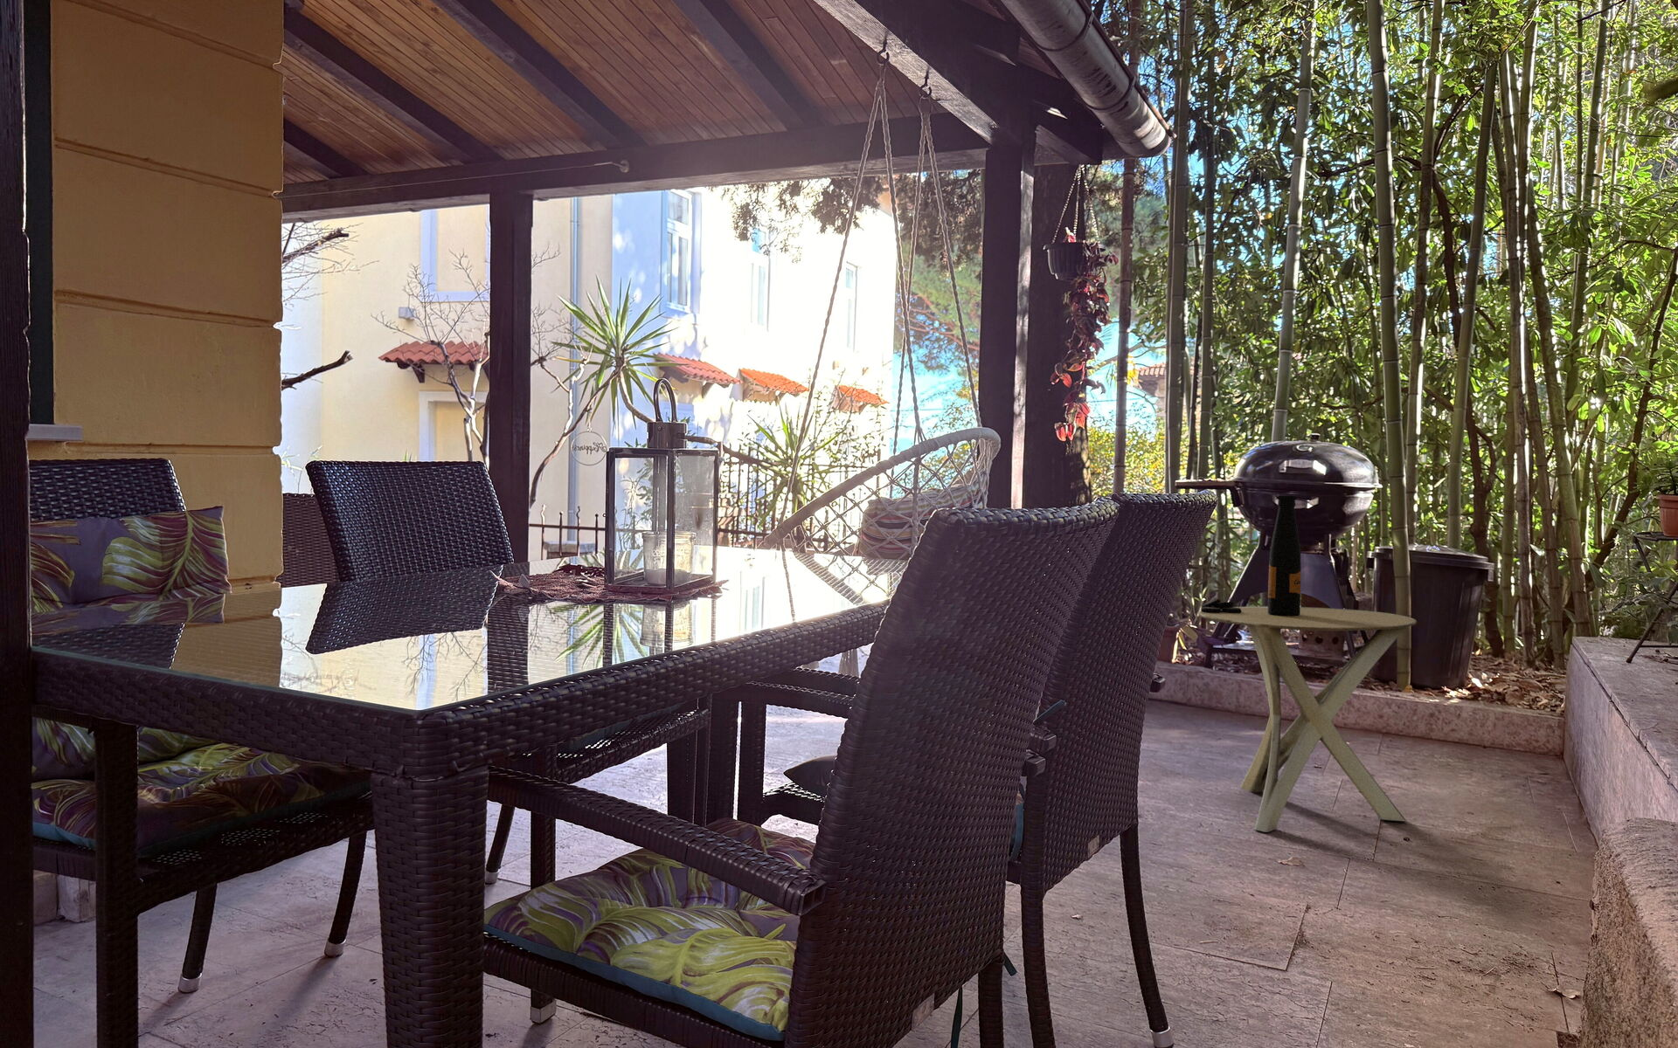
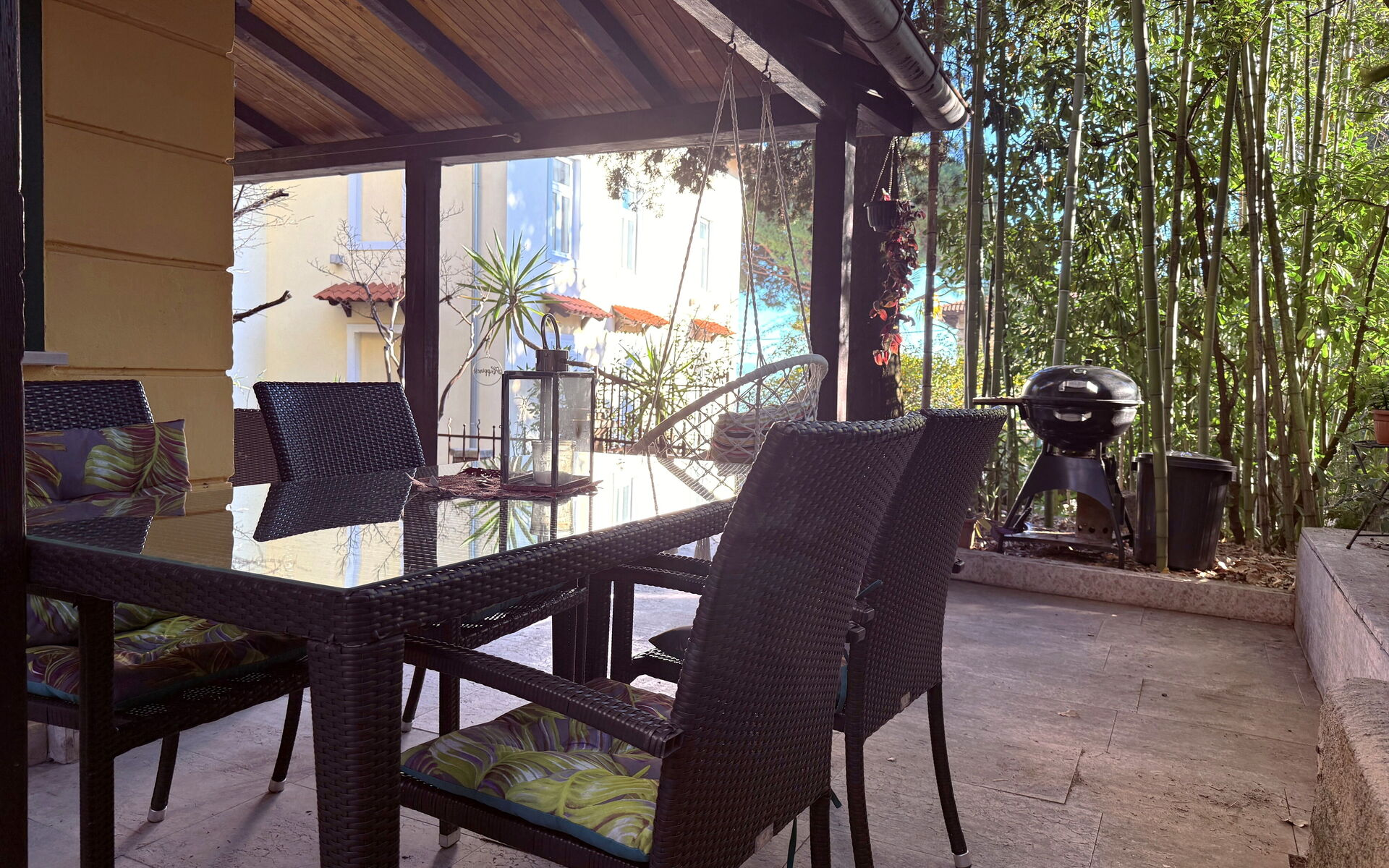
- beer bottle [1201,494,1302,616]
- side table [1197,605,1417,833]
